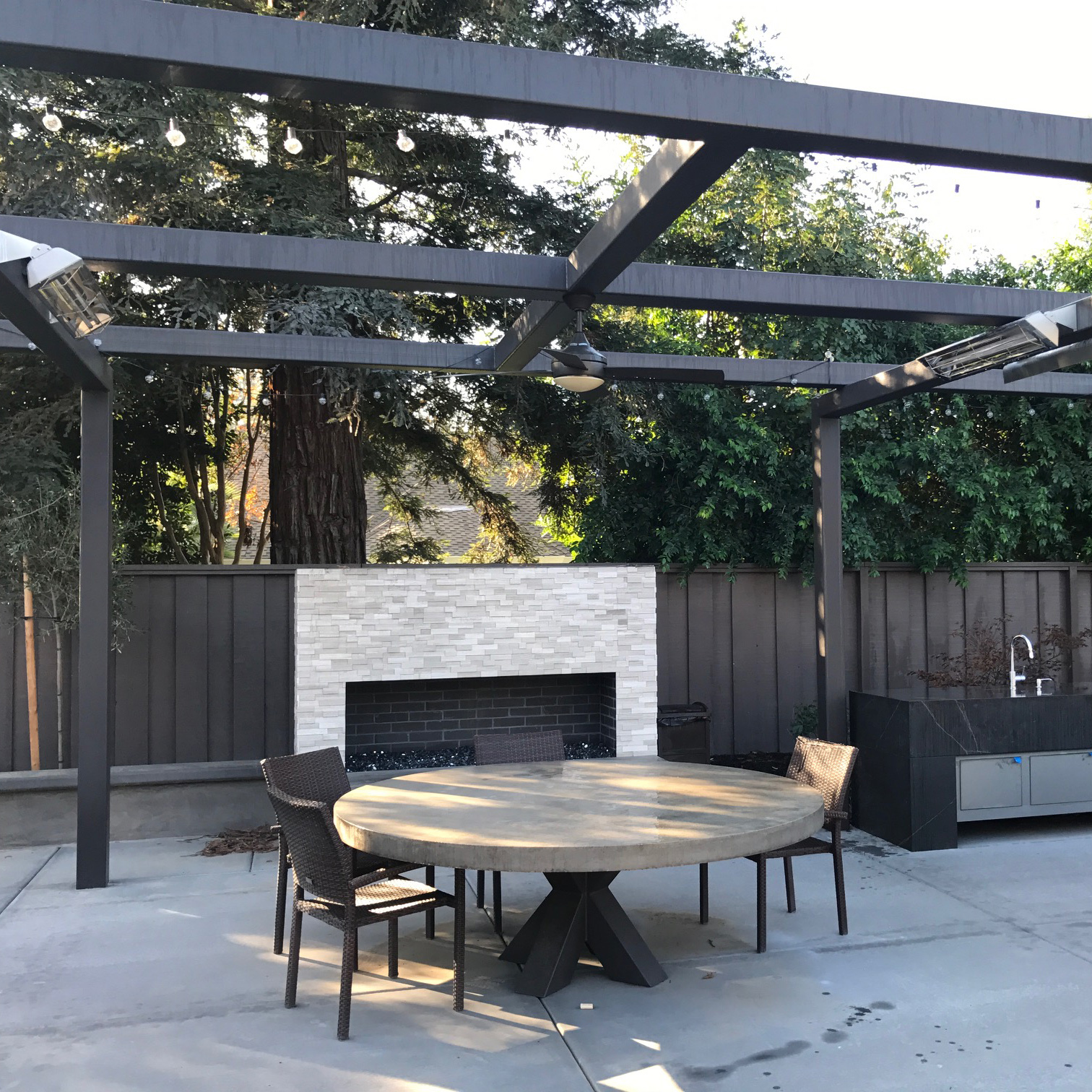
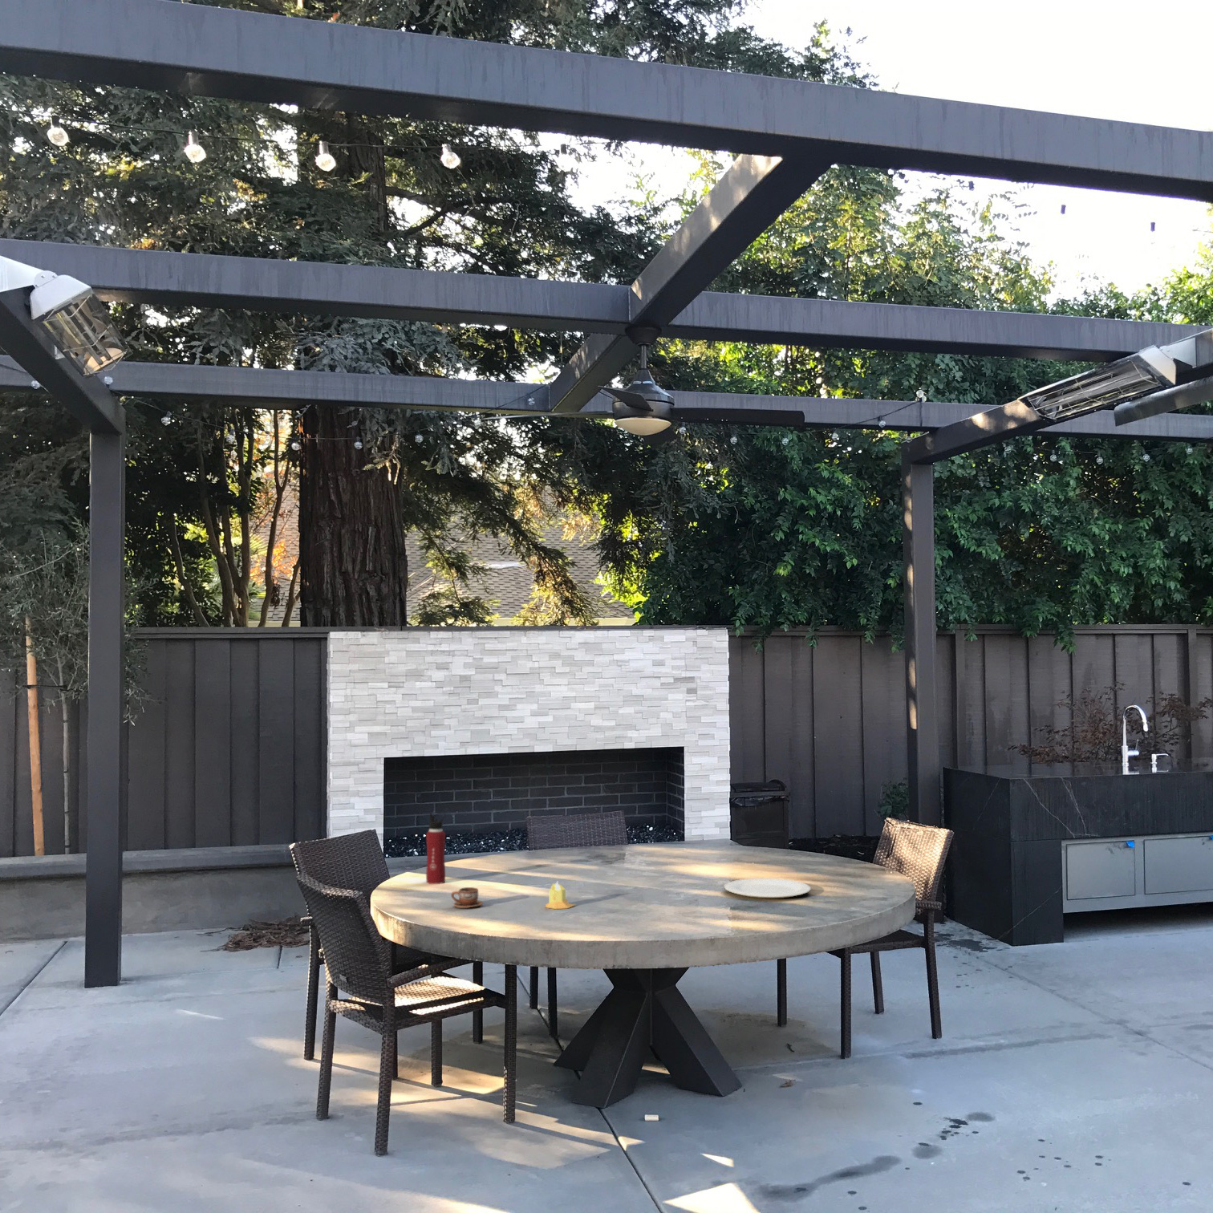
+ water bottle [425,812,447,885]
+ plate [723,878,811,900]
+ cup [450,886,484,909]
+ candle [544,881,577,910]
